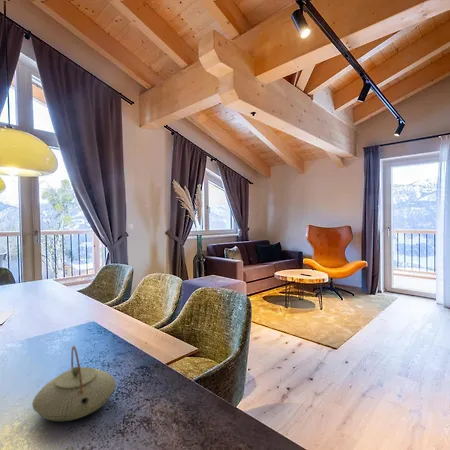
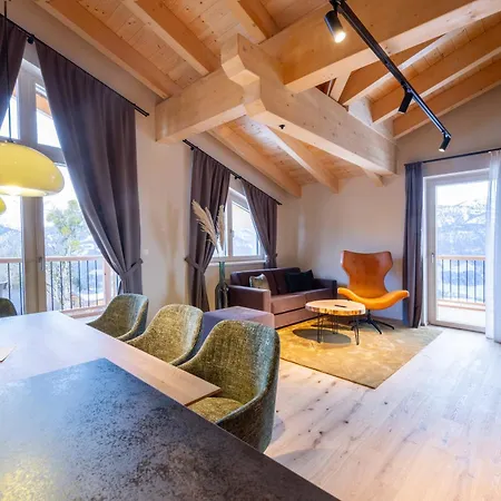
- teapot [31,345,117,422]
